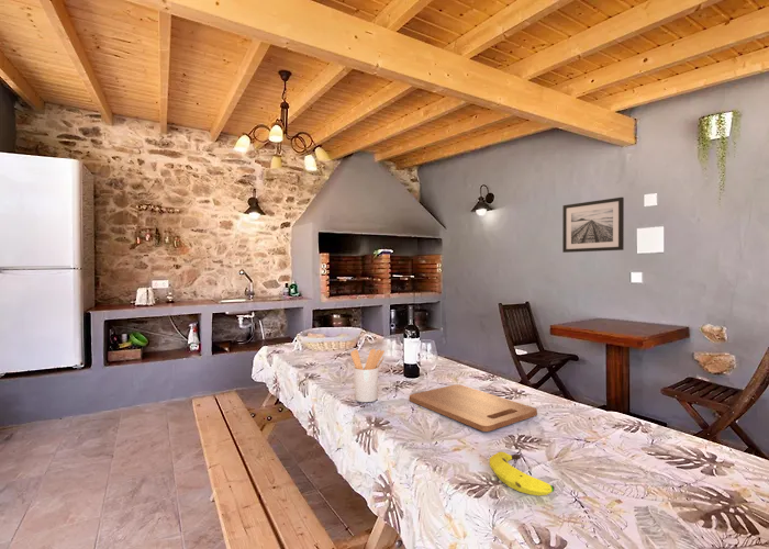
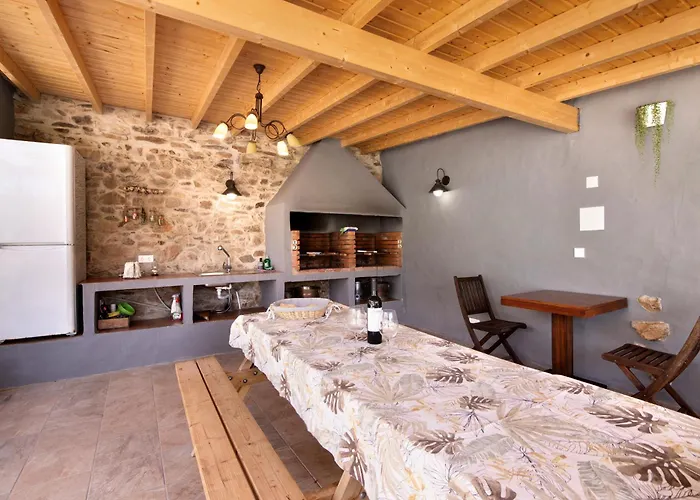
- banana [489,451,556,496]
- wall art [561,197,625,254]
- utensil holder [349,348,386,403]
- cutting board [409,383,538,433]
